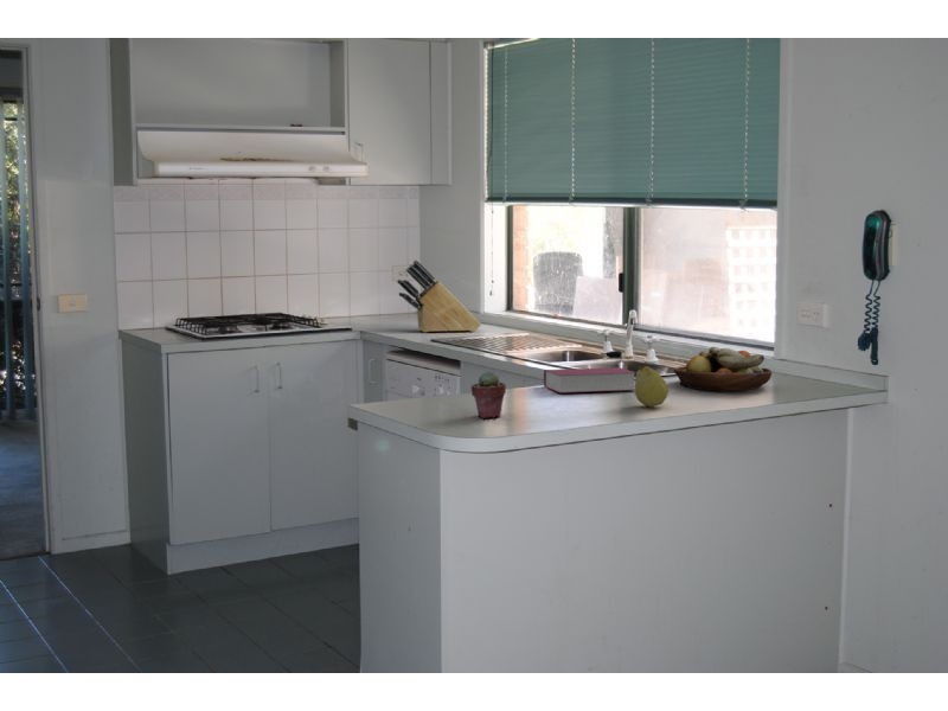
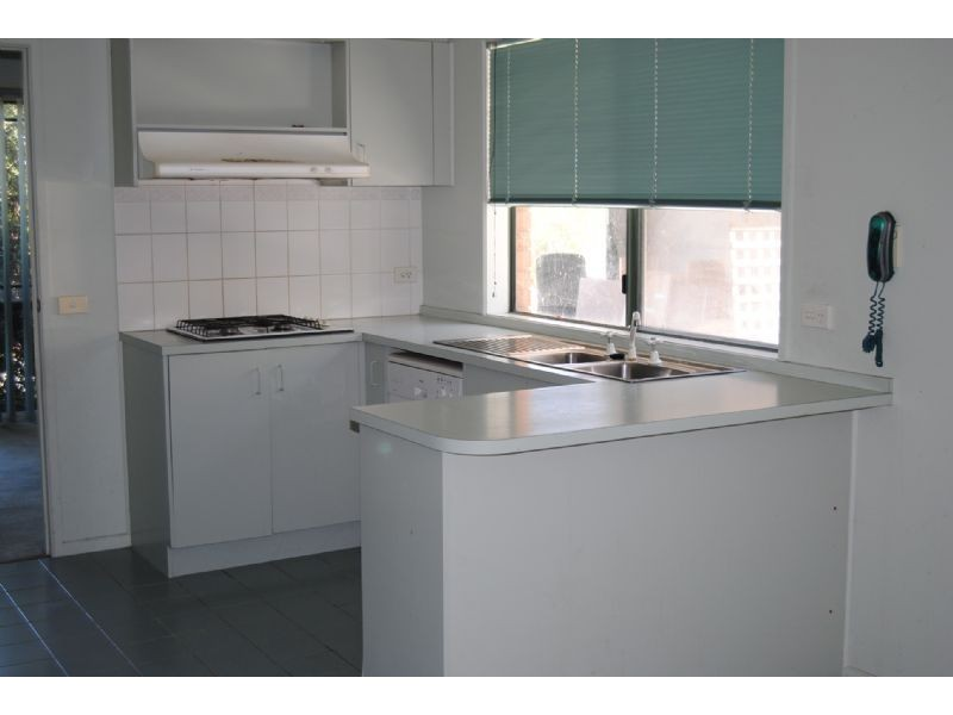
- fruit bowl [673,346,773,391]
- knife block [396,260,482,333]
- fruit [634,365,670,409]
- potted succulent [470,370,507,419]
- book [543,366,636,395]
